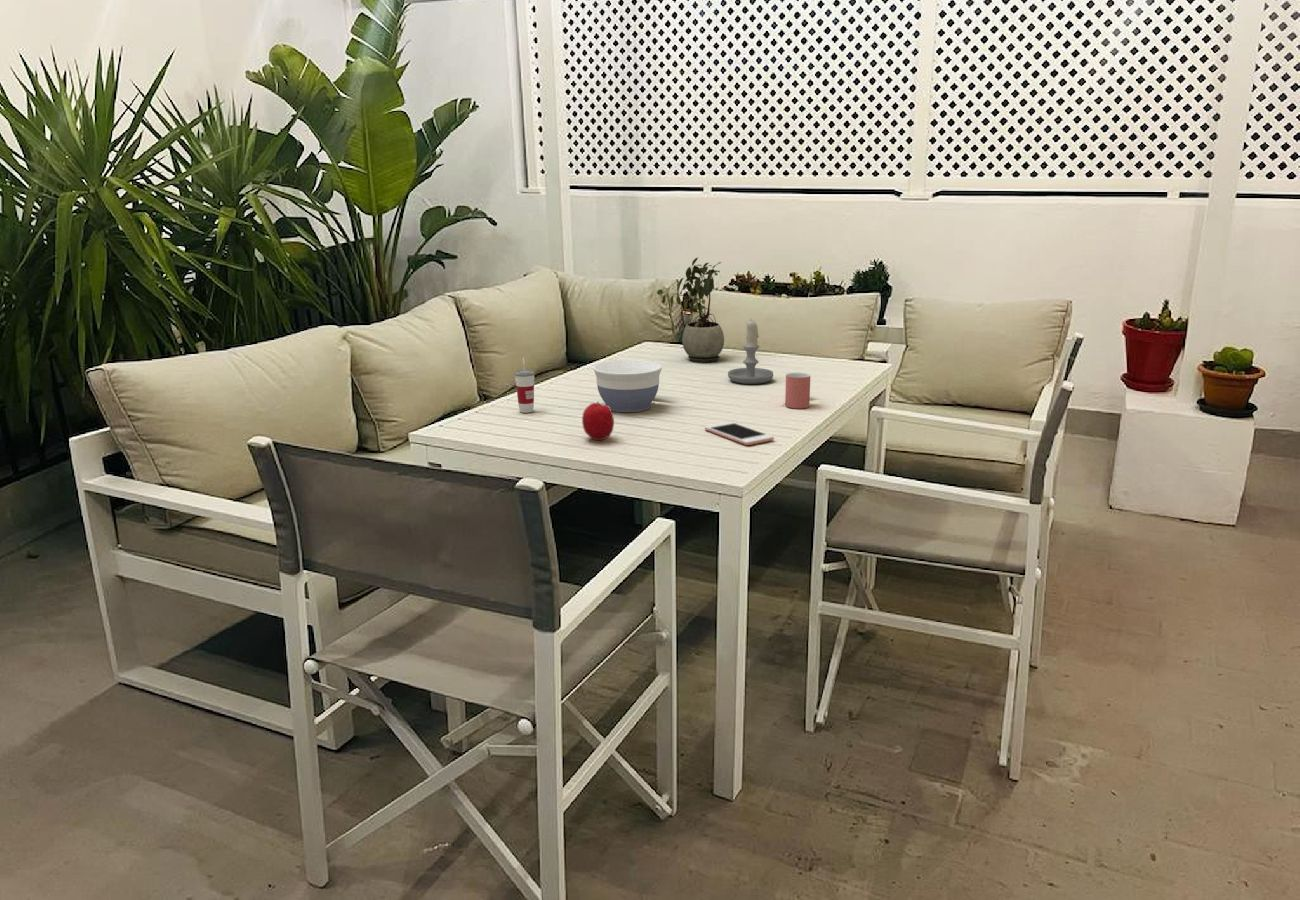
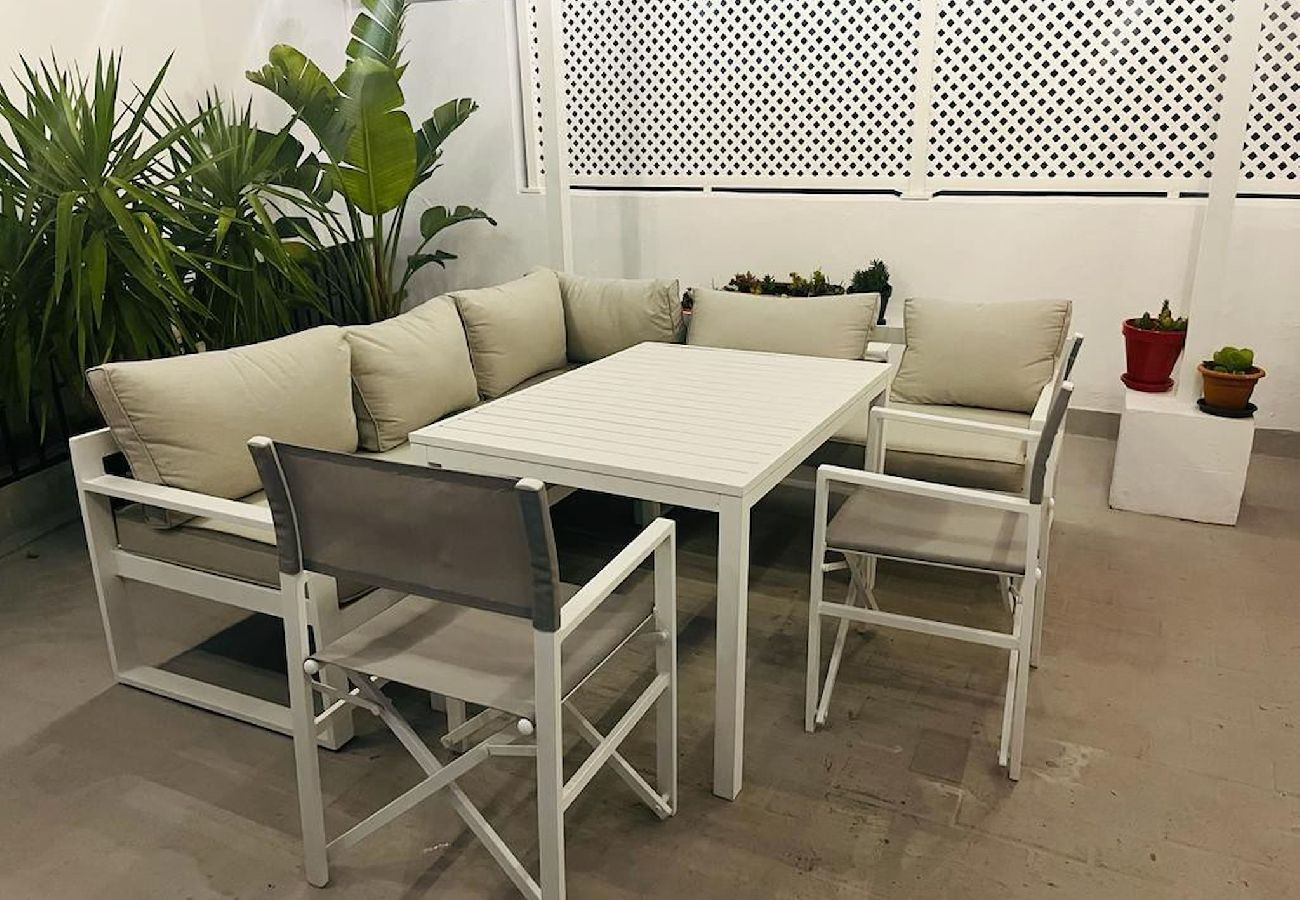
- cup [514,357,536,414]
- candle [727,317,774,385]
- potted plant [656,257,725,364]
- bowl [593,359,663,413]
- cup [784,372,812,409]
- cell phone [704,421,775,446]
- fruit [581,401,615,441]
